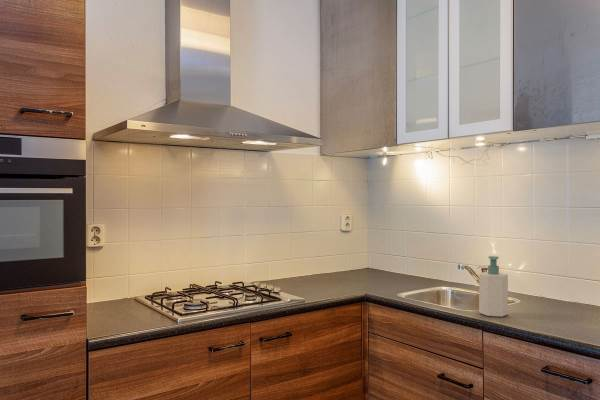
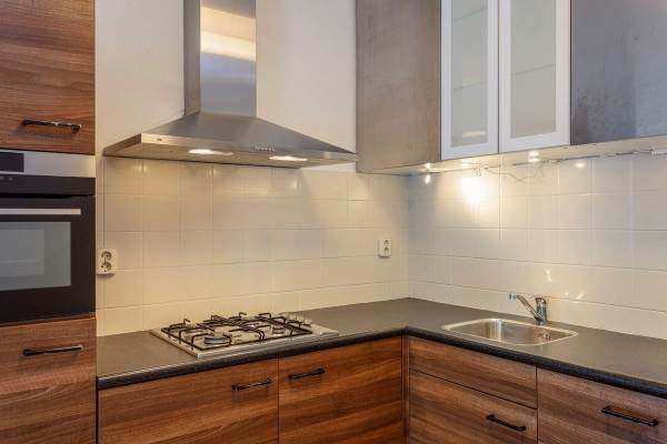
- soap bottle [478,255,509,318]
